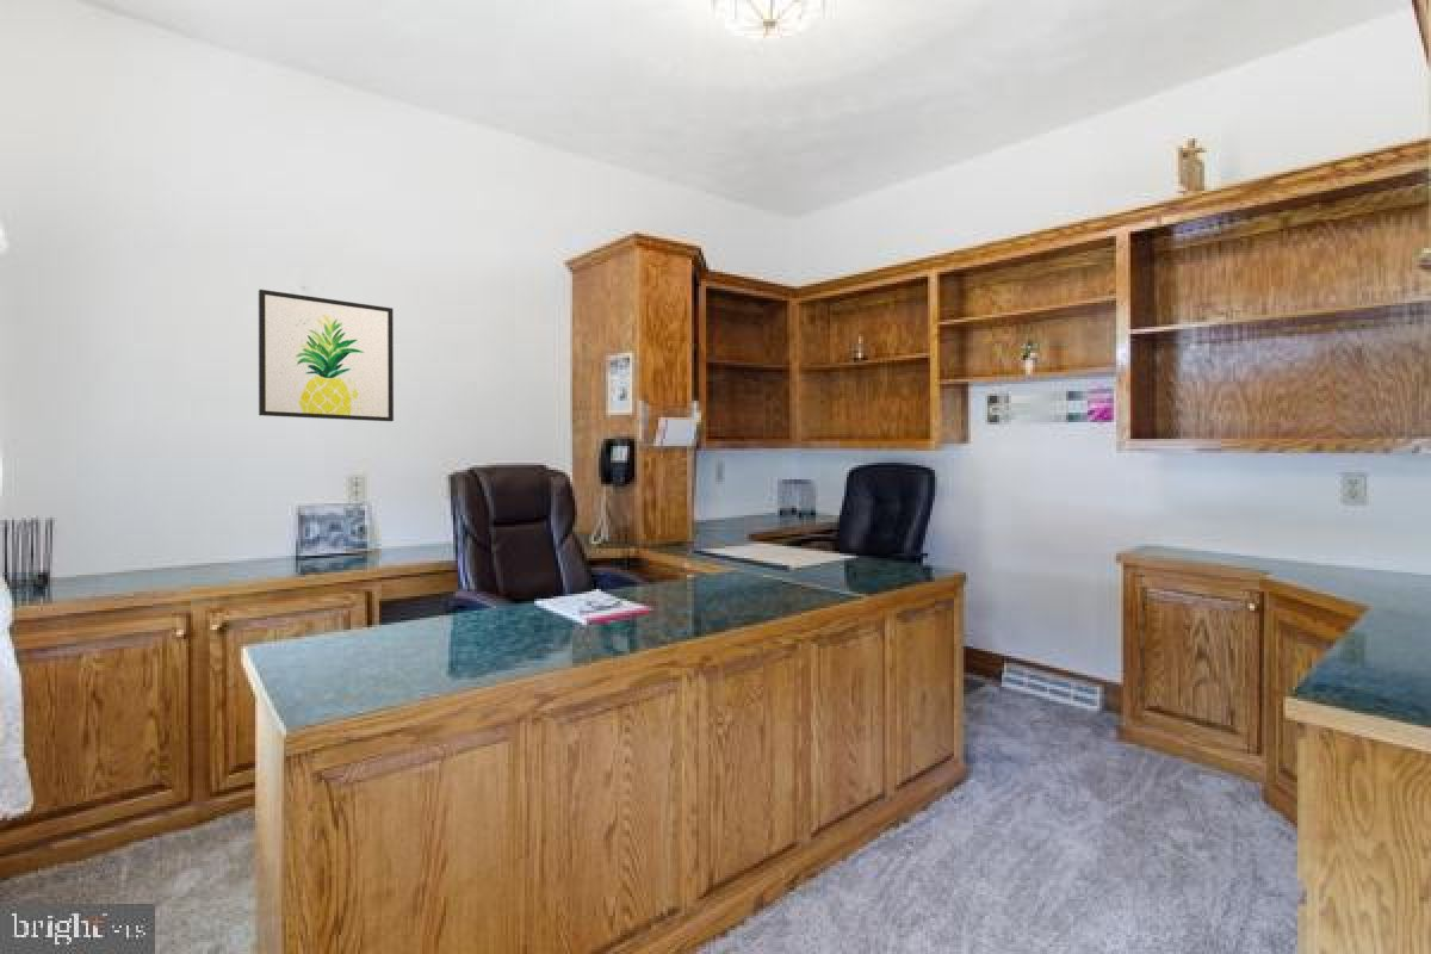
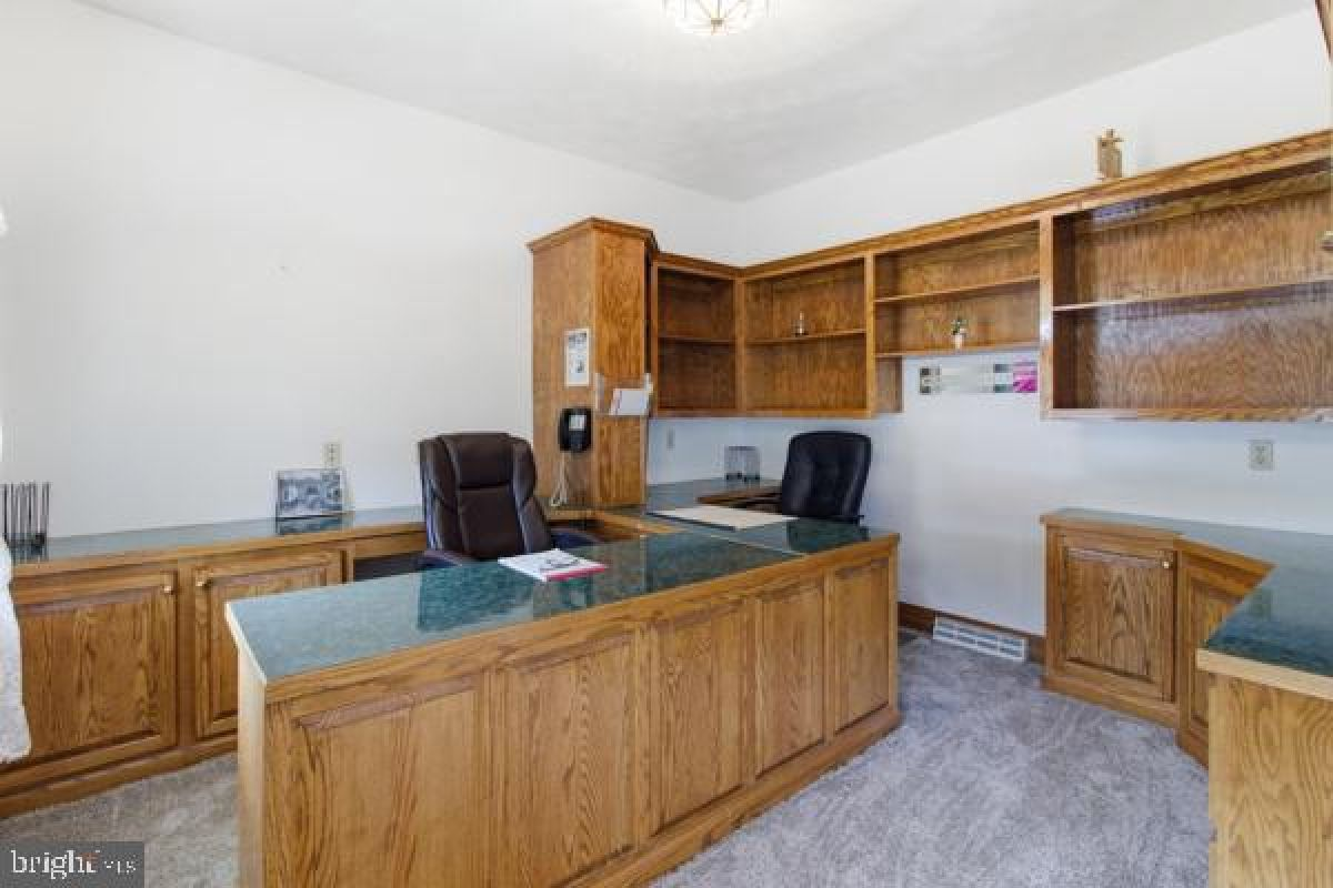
- wall art [258,289,395,422]
